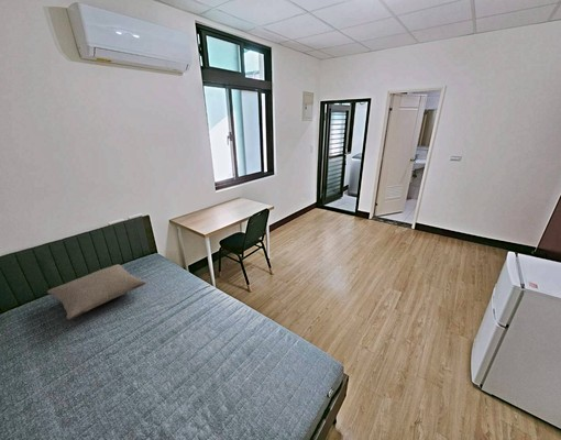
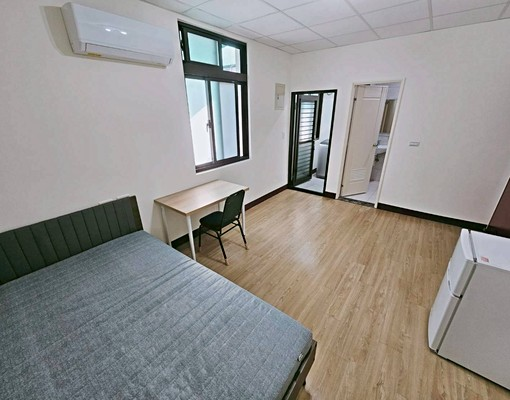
- pillow [46,263,146,321]
